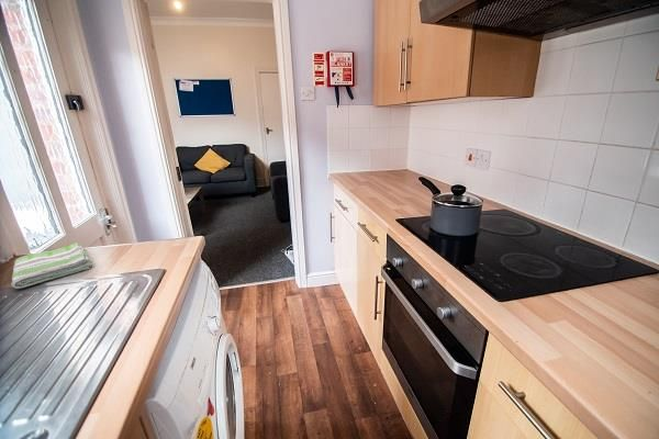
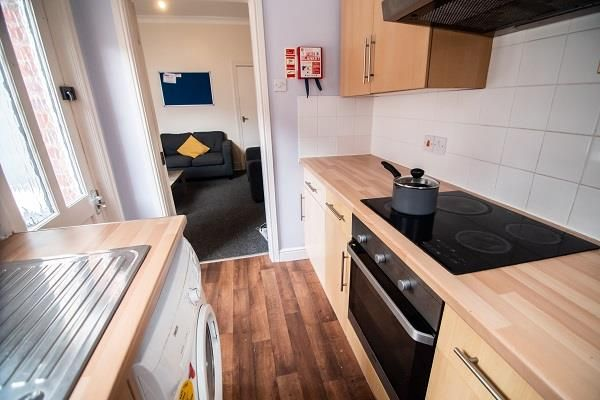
- dish towel [10,241,93,290]
